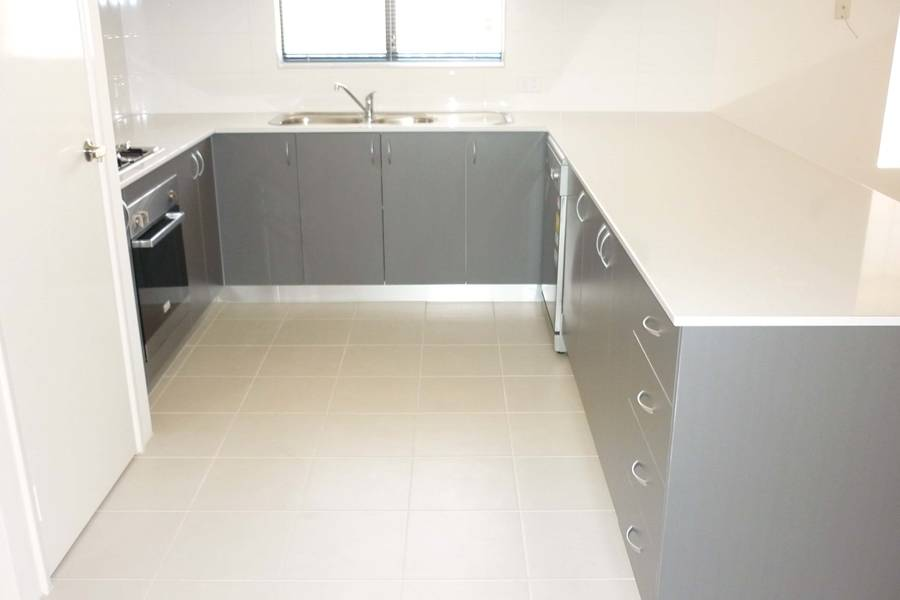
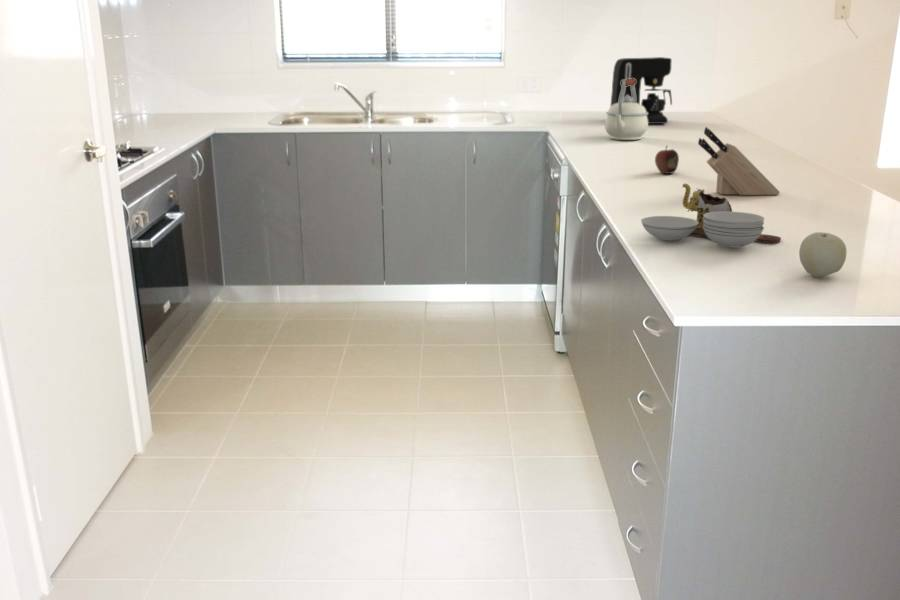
+ kettle [604,78,649,141]
+ cutting board [640,183,782,249]
+ coffee maker [609,56,673,125]
+ fruit [654,145,680,175]
+ fruit [798,231,848,278]
+ knife block [697,126,781,196]
